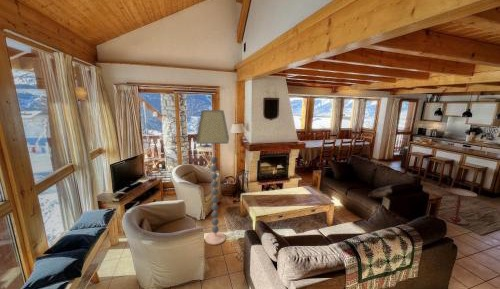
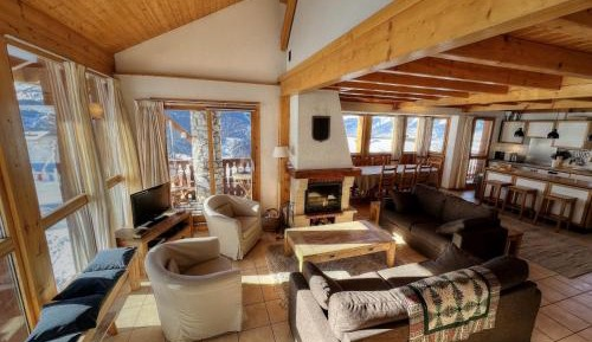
- floor lamp [195,109,230,246]
- side table [443,187,478,226]
